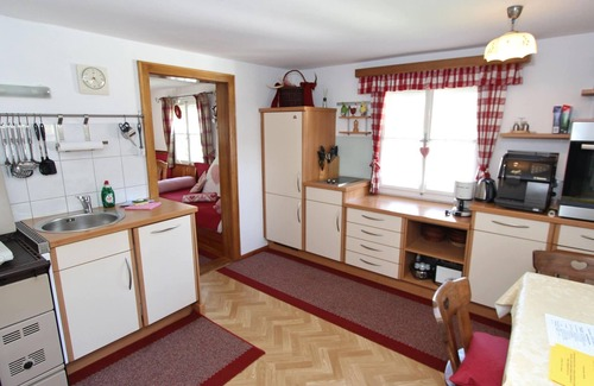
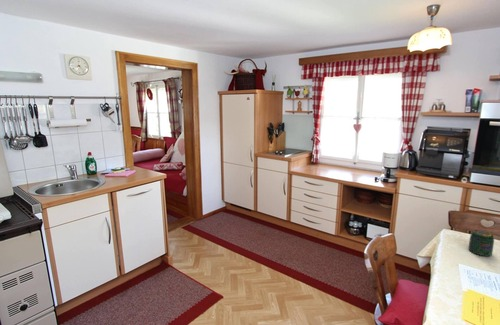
+ jar [467,229,495,257]
